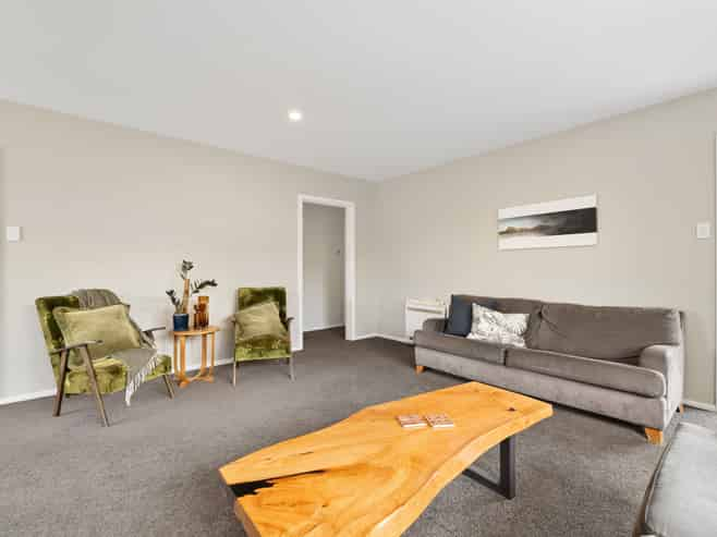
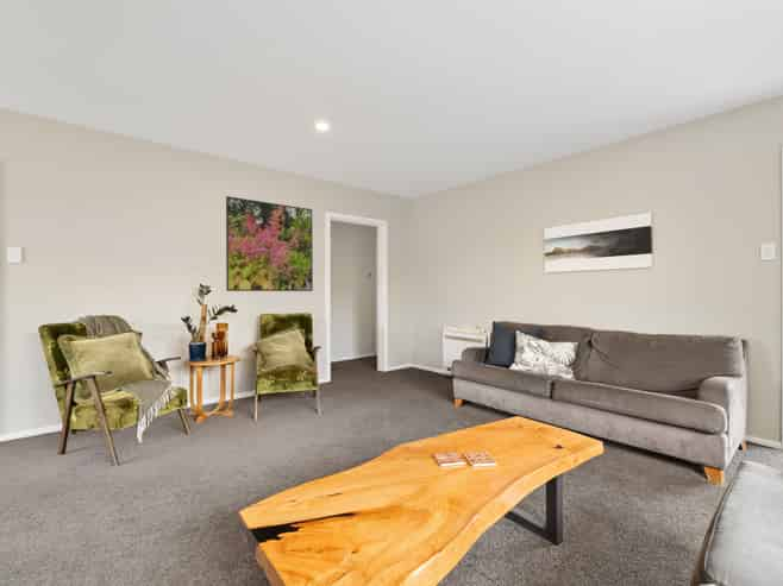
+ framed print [225,195,314,292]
